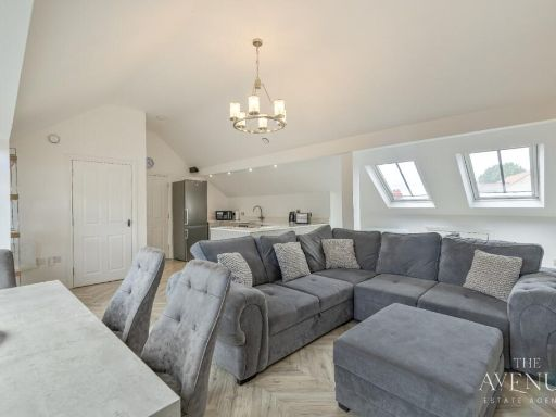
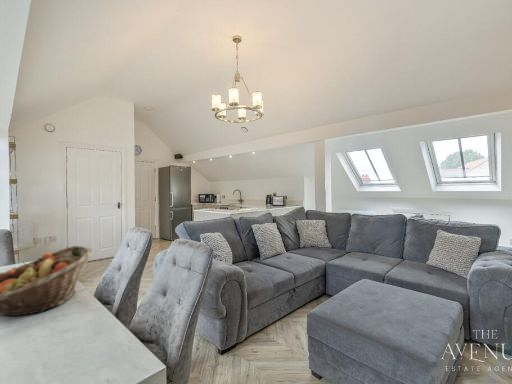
+ fruit basket [0,245,95,317]
